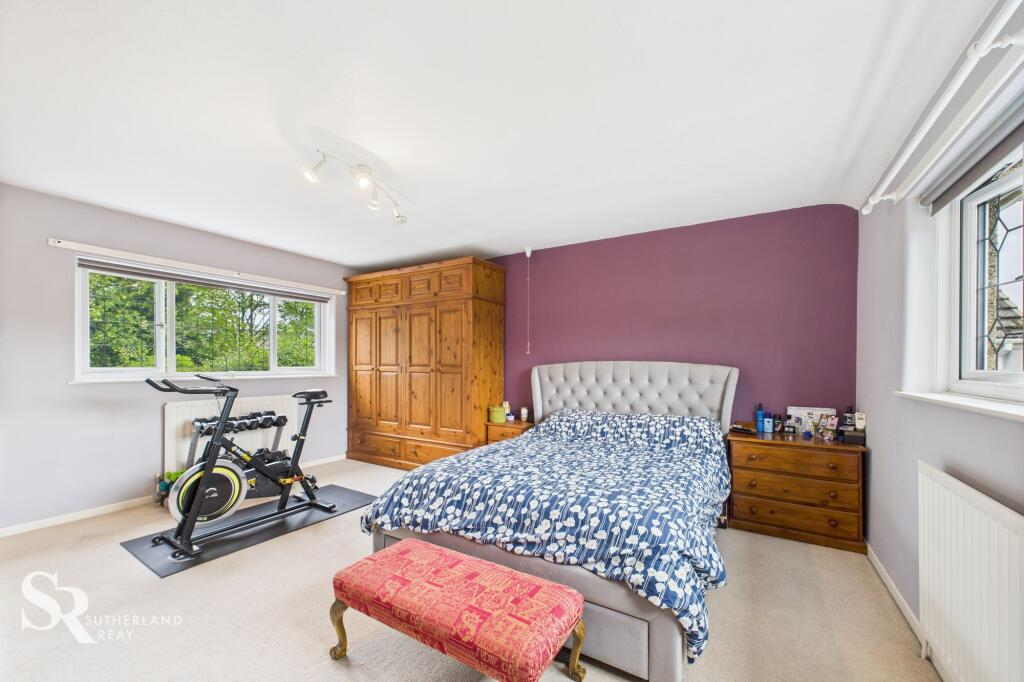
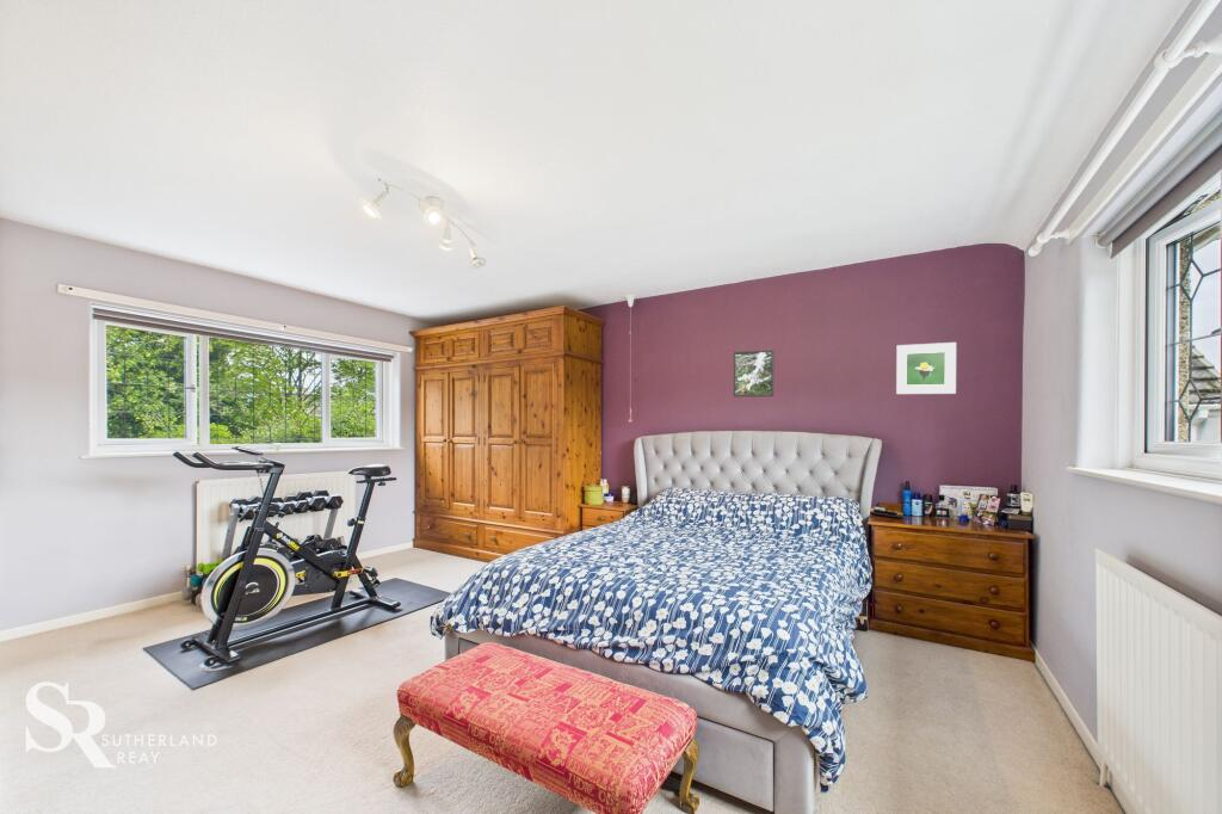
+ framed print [733,349,776,397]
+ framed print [895,341,957,395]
